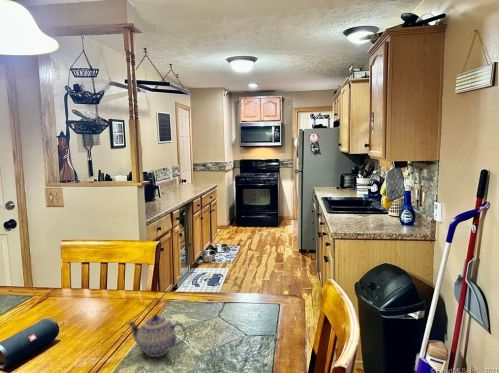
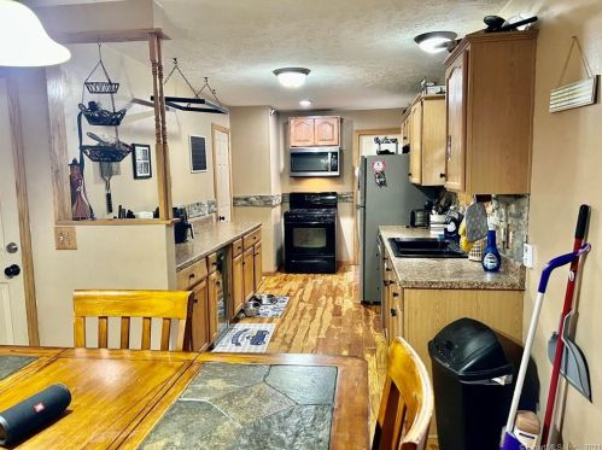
- teapot [127,313,188,358]
